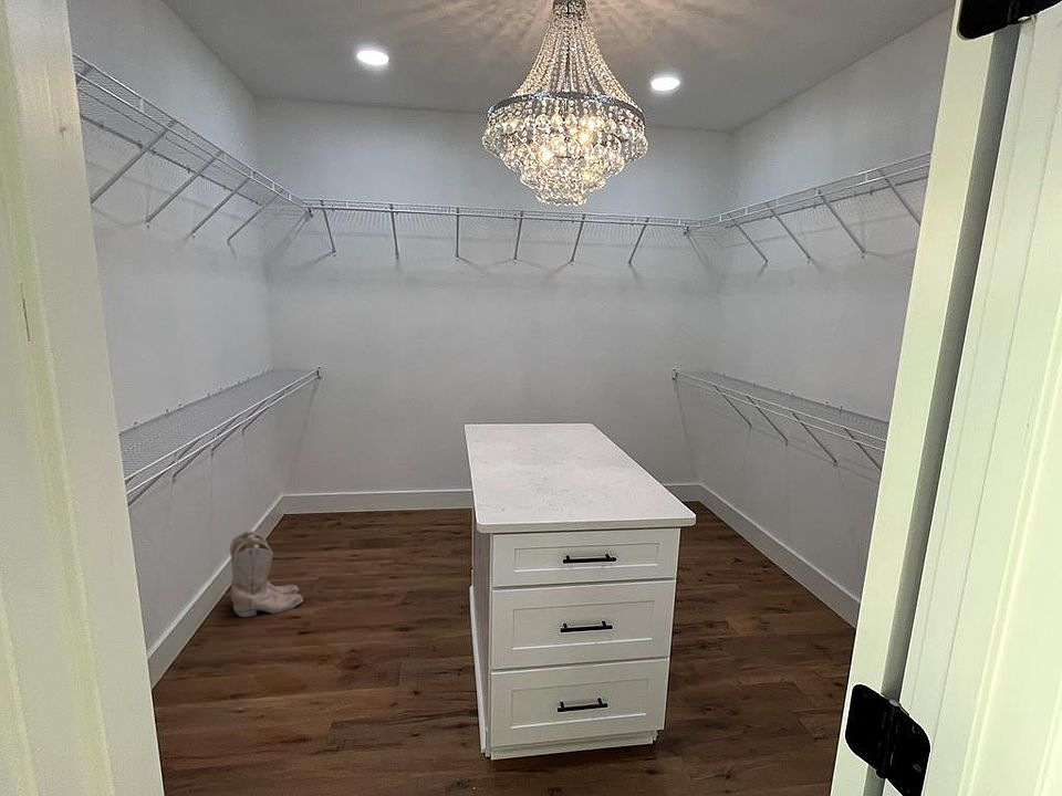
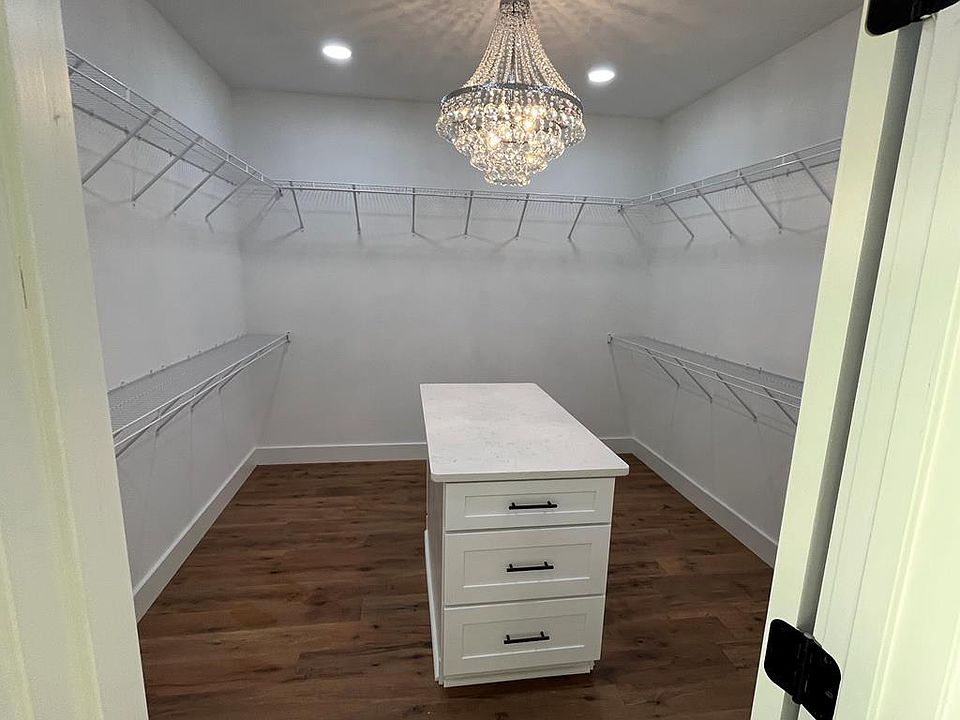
- boots [229,528,304,618]
